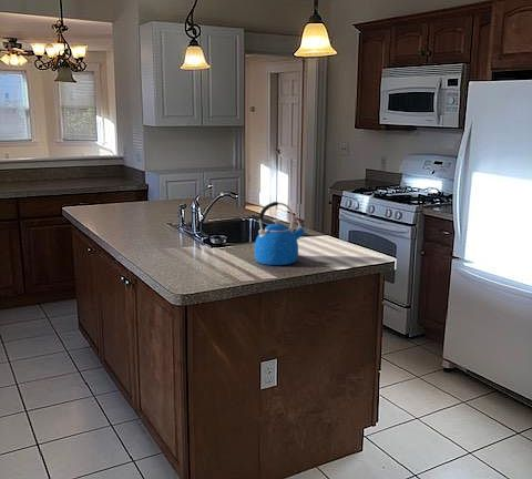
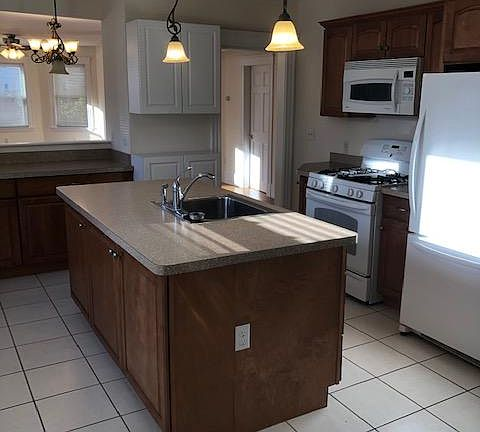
- kettle [254,201,306,266]
